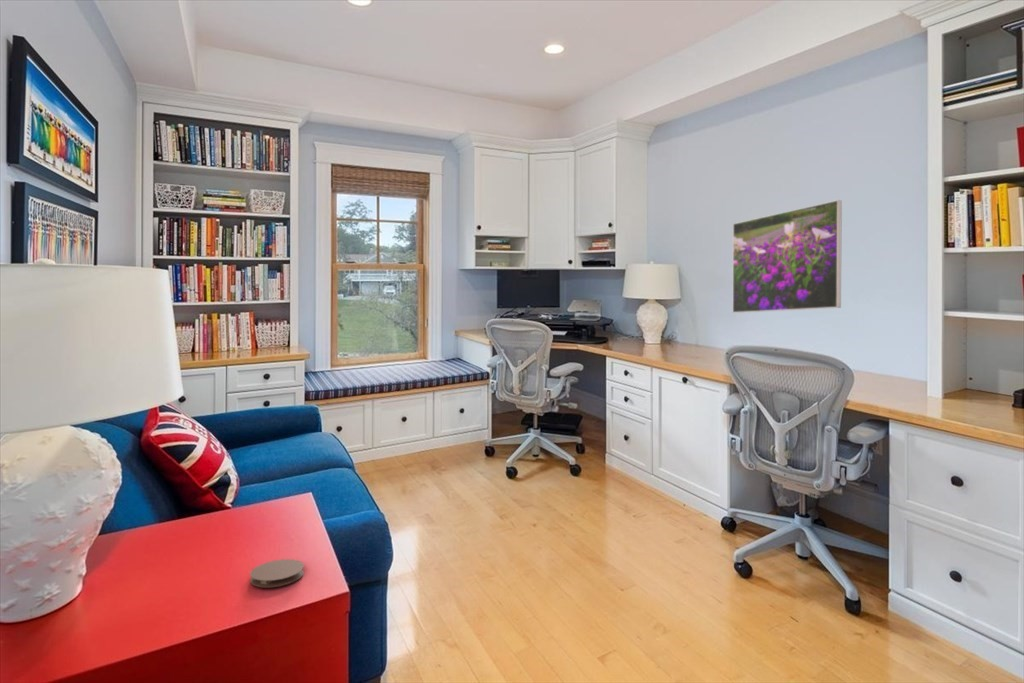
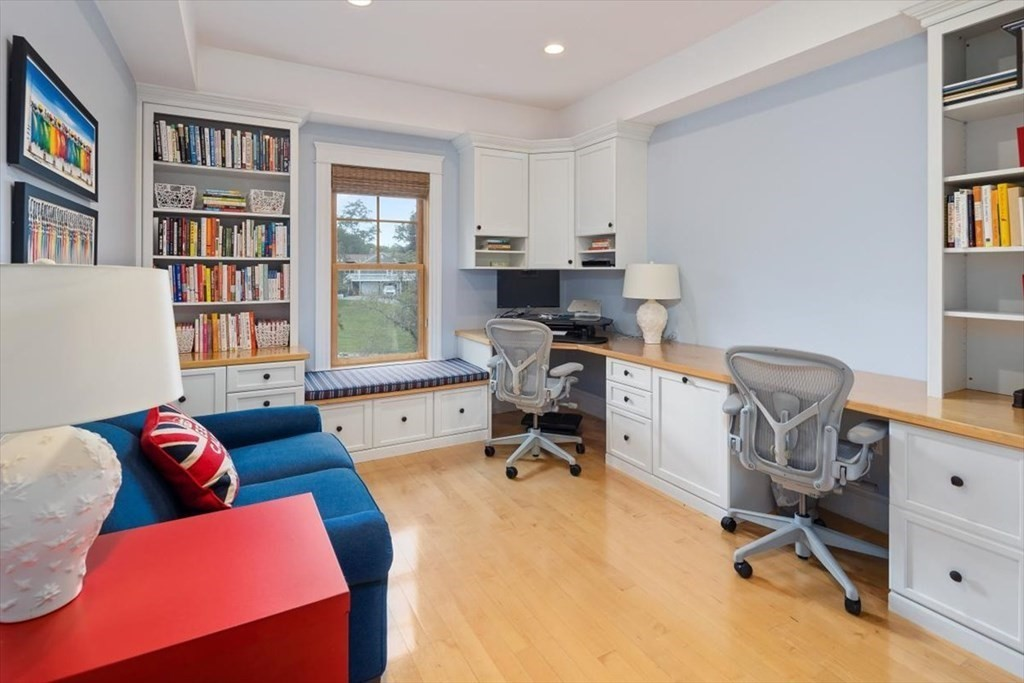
- coaster [249,558,305,589]
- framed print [732,199,843,314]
